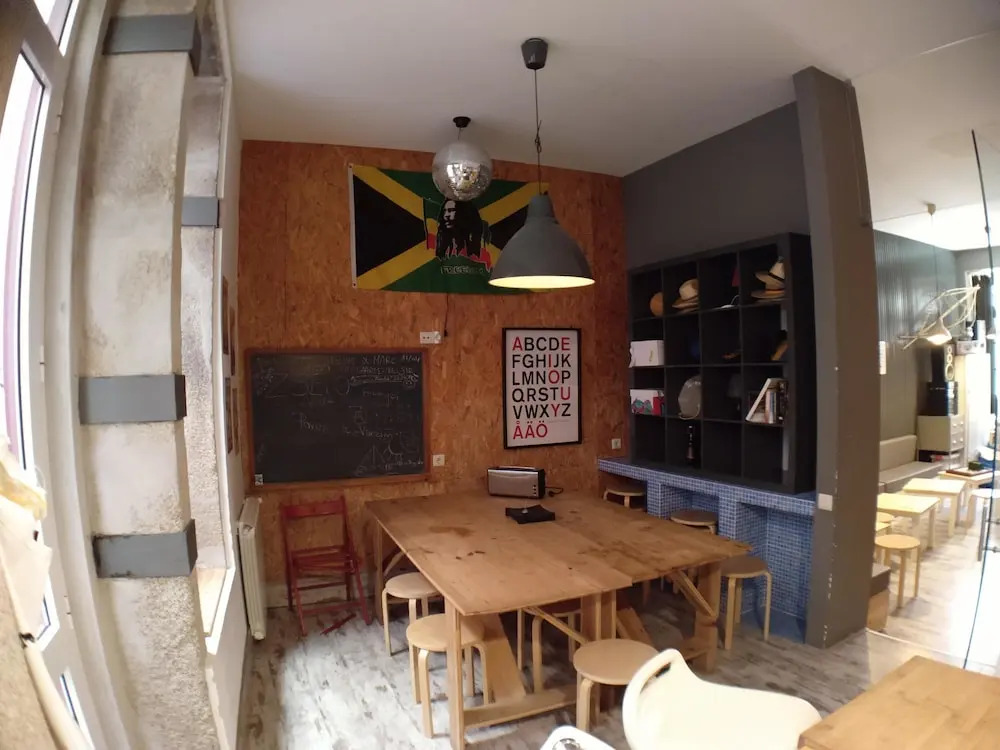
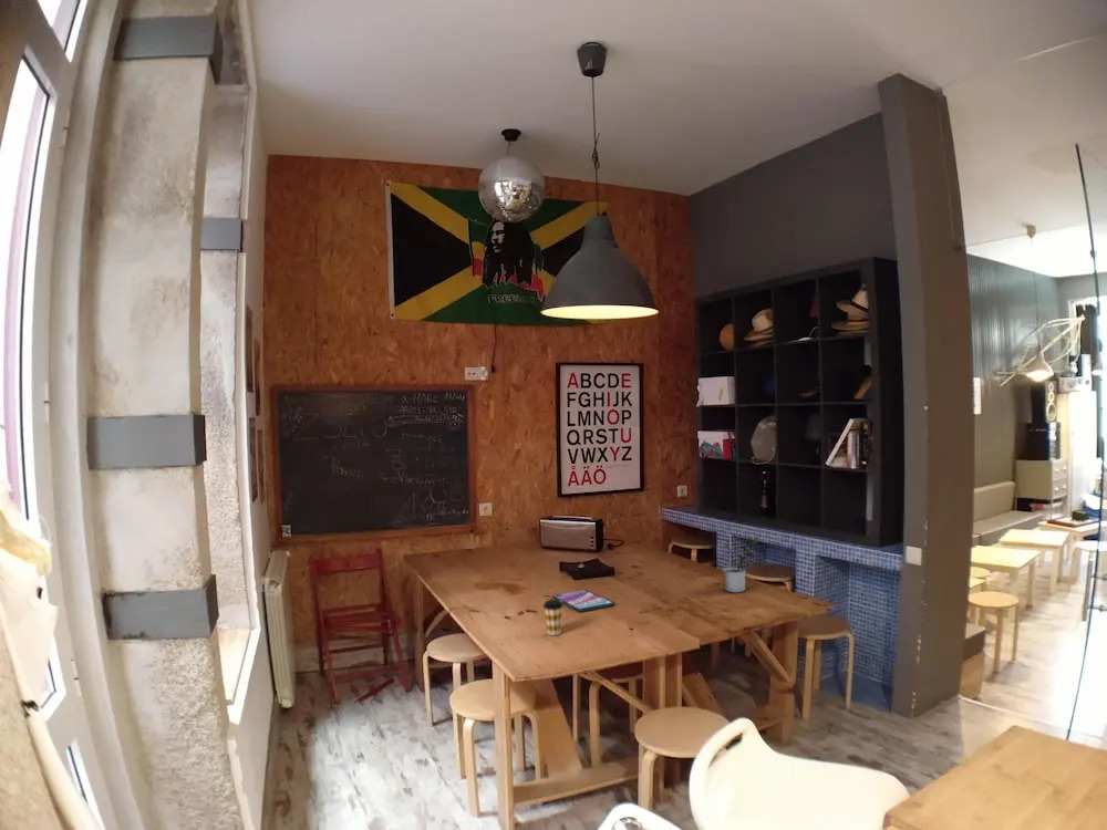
+ video game case [551,589,615,613]
+ coffee cup [542,599,565,636]
+ potted plant [722,536,759,593]
